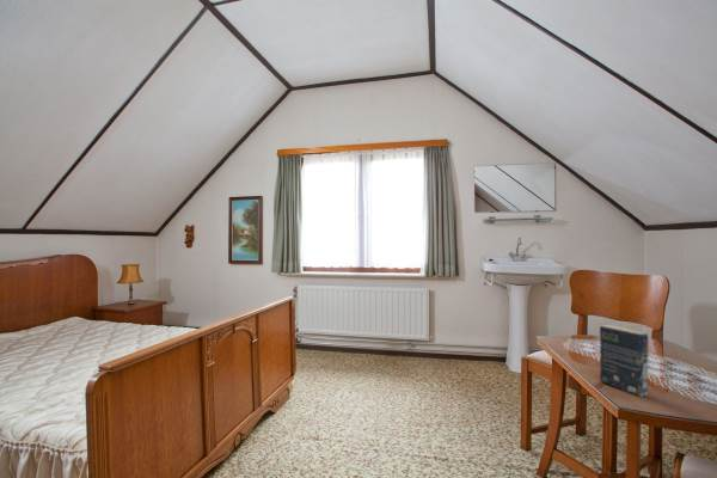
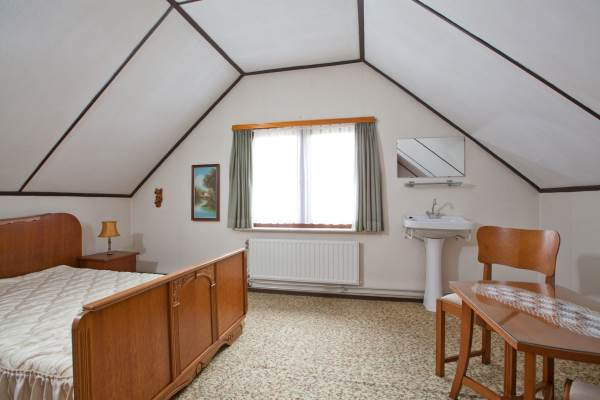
- book [599,324,649,398]
